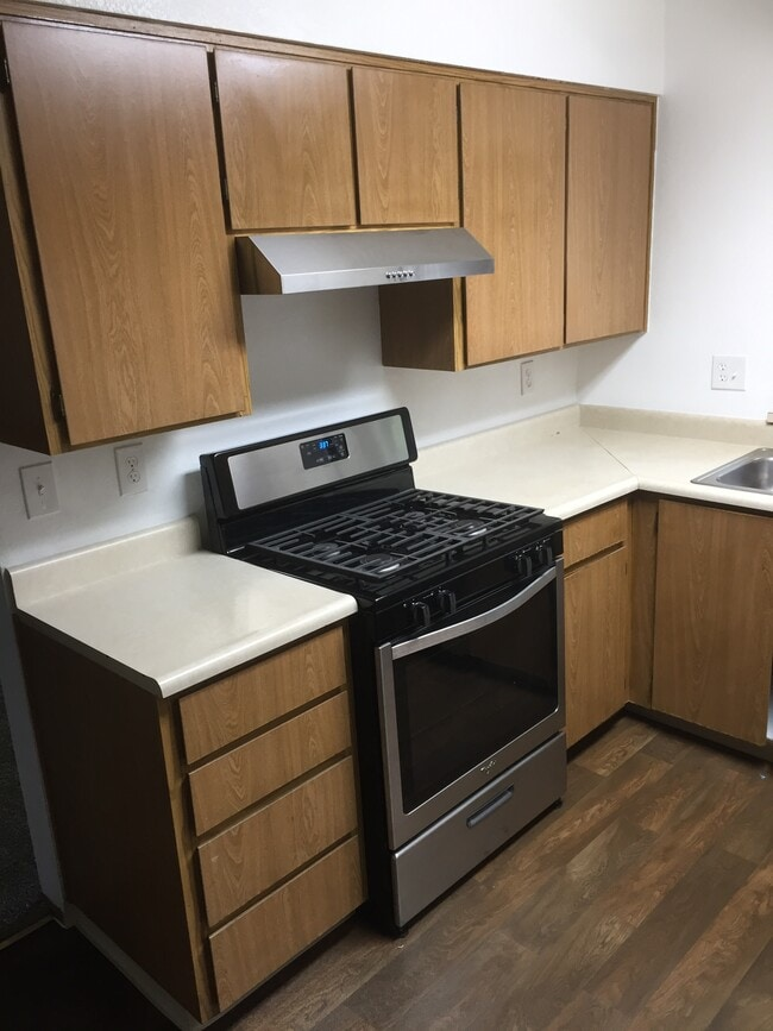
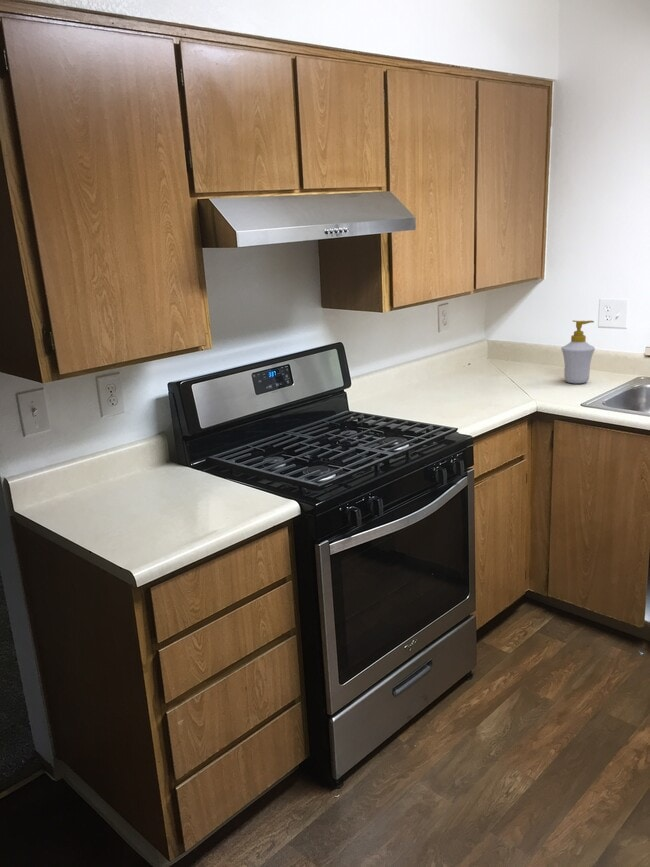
+ soap bottle [560,319,596,384]
